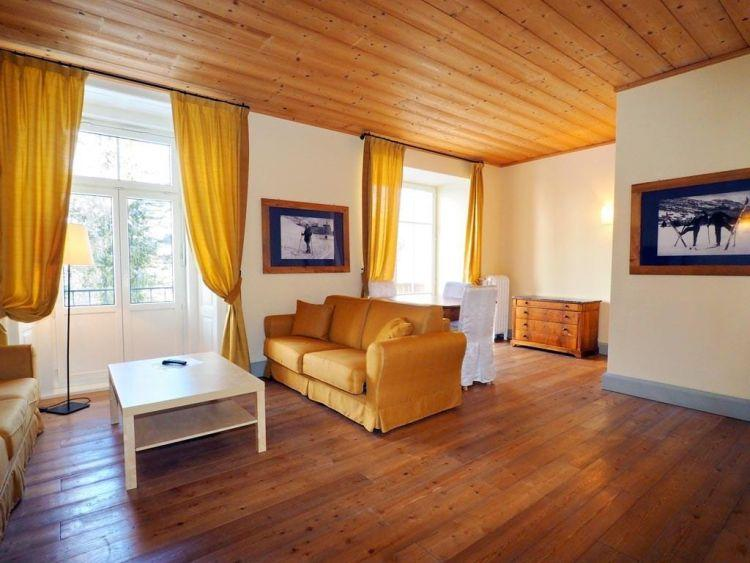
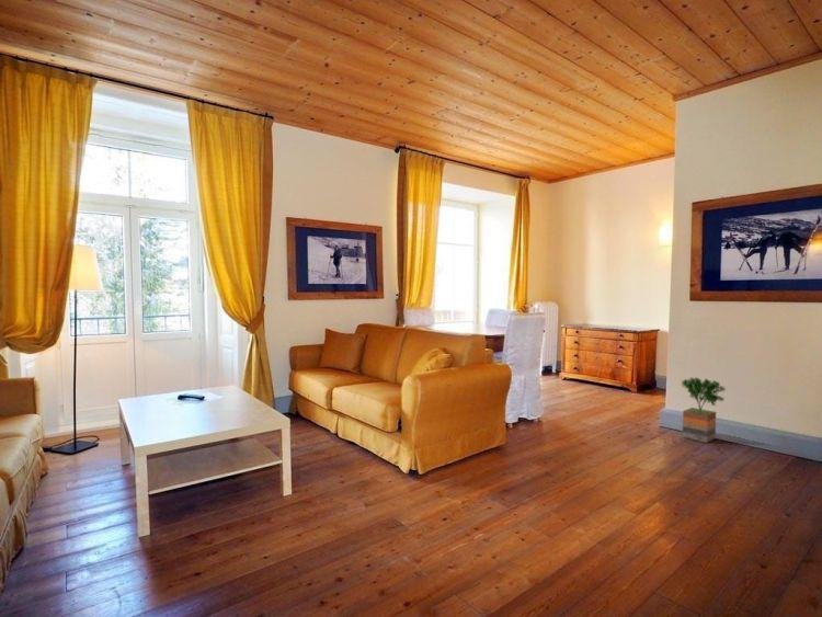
+ potted tree [681,376,727,444]
